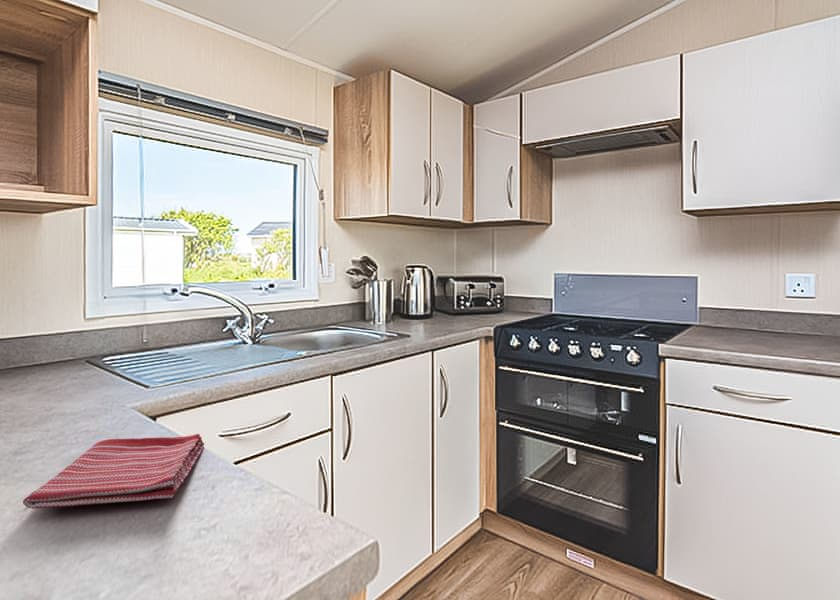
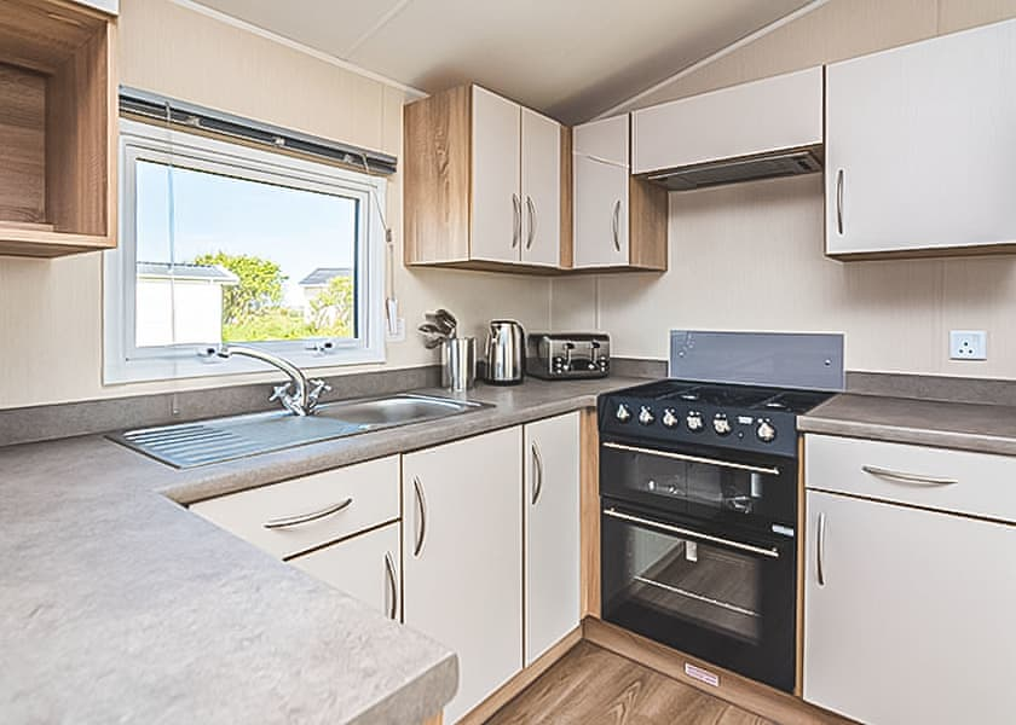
- dish towel [22,433,205,510]
